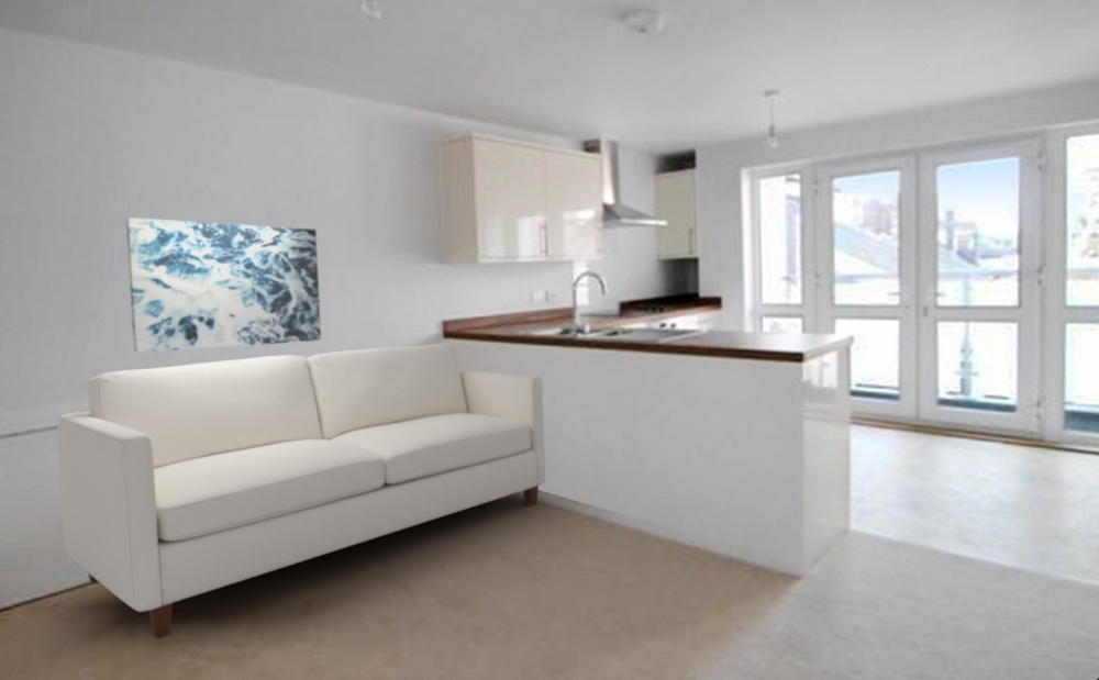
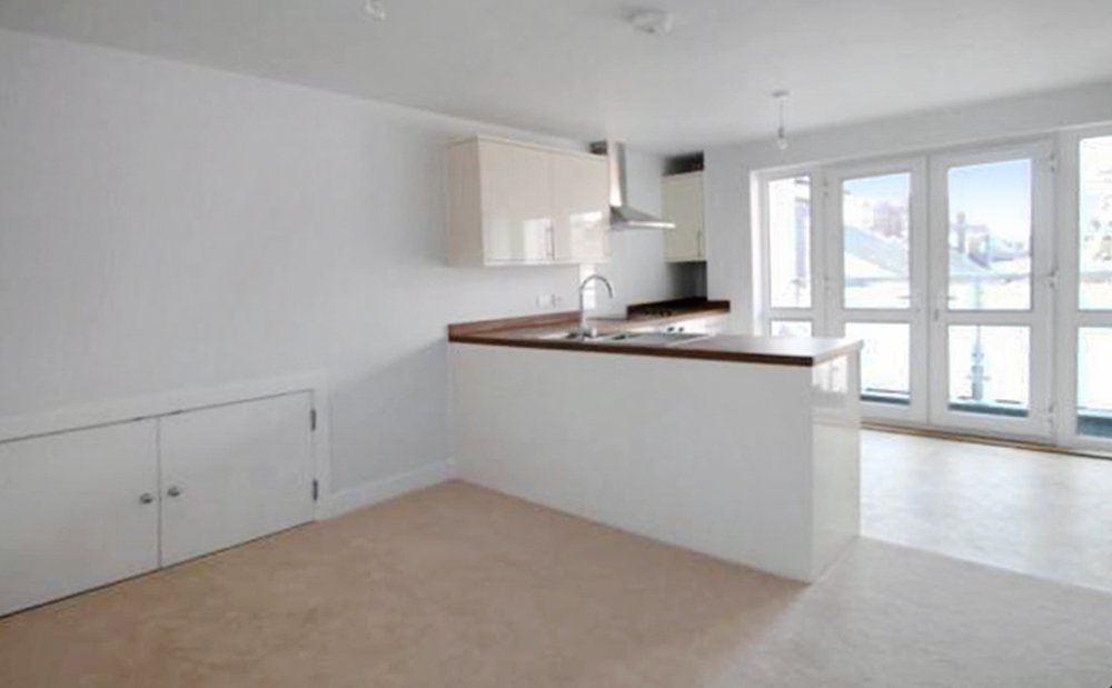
- sofa [57,342,546,640]
- wall art [125,216,322,354]
